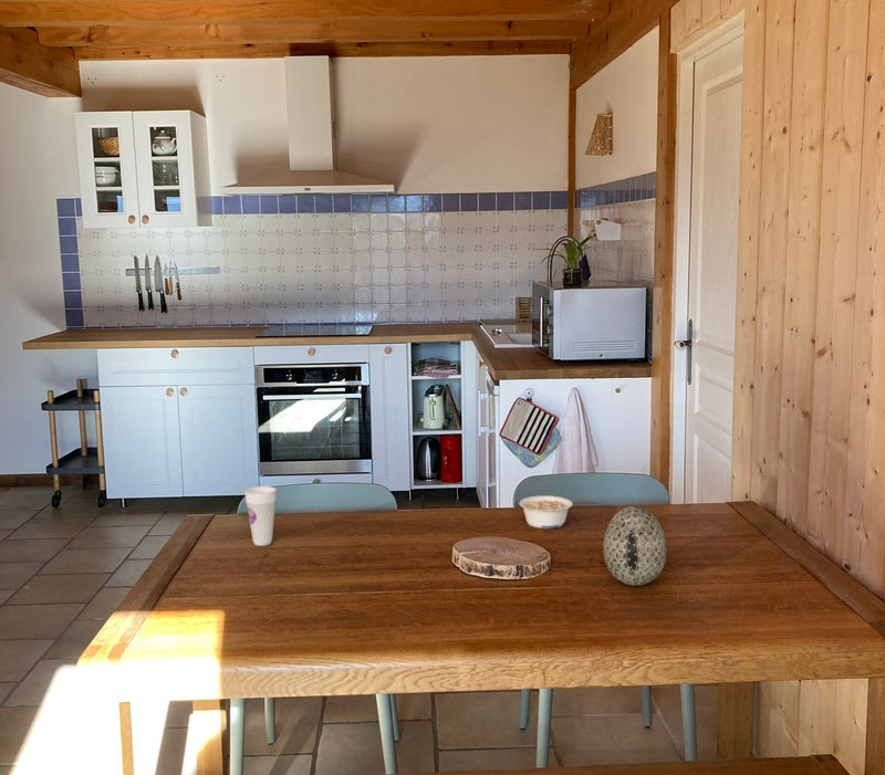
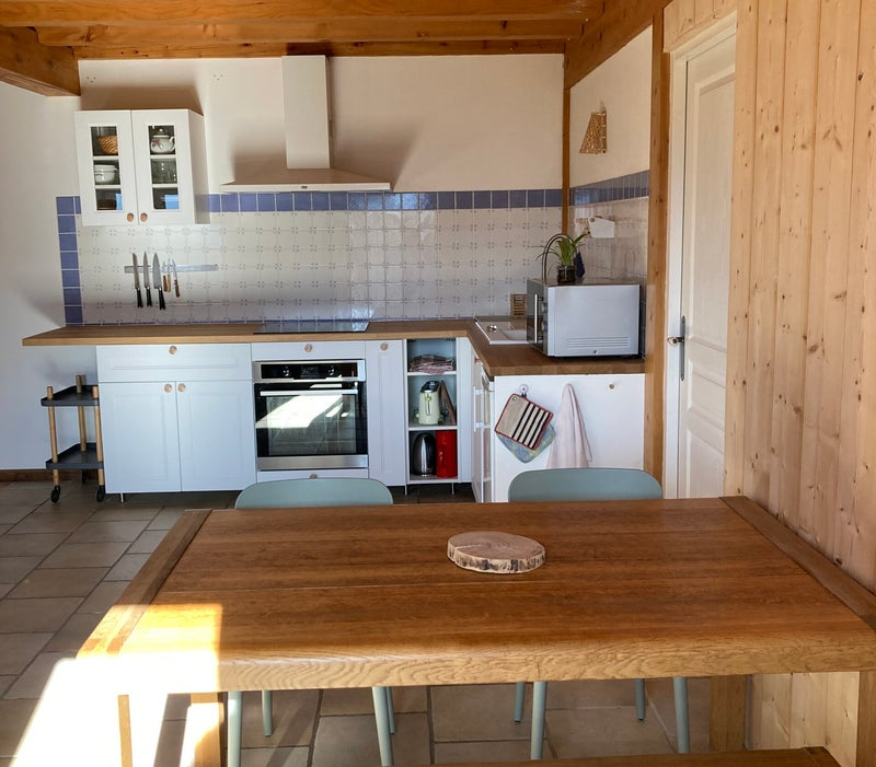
- decorative egg [602,505,668,587]
- legume [518,494,574,530]
- cup [243,485,278,547]
